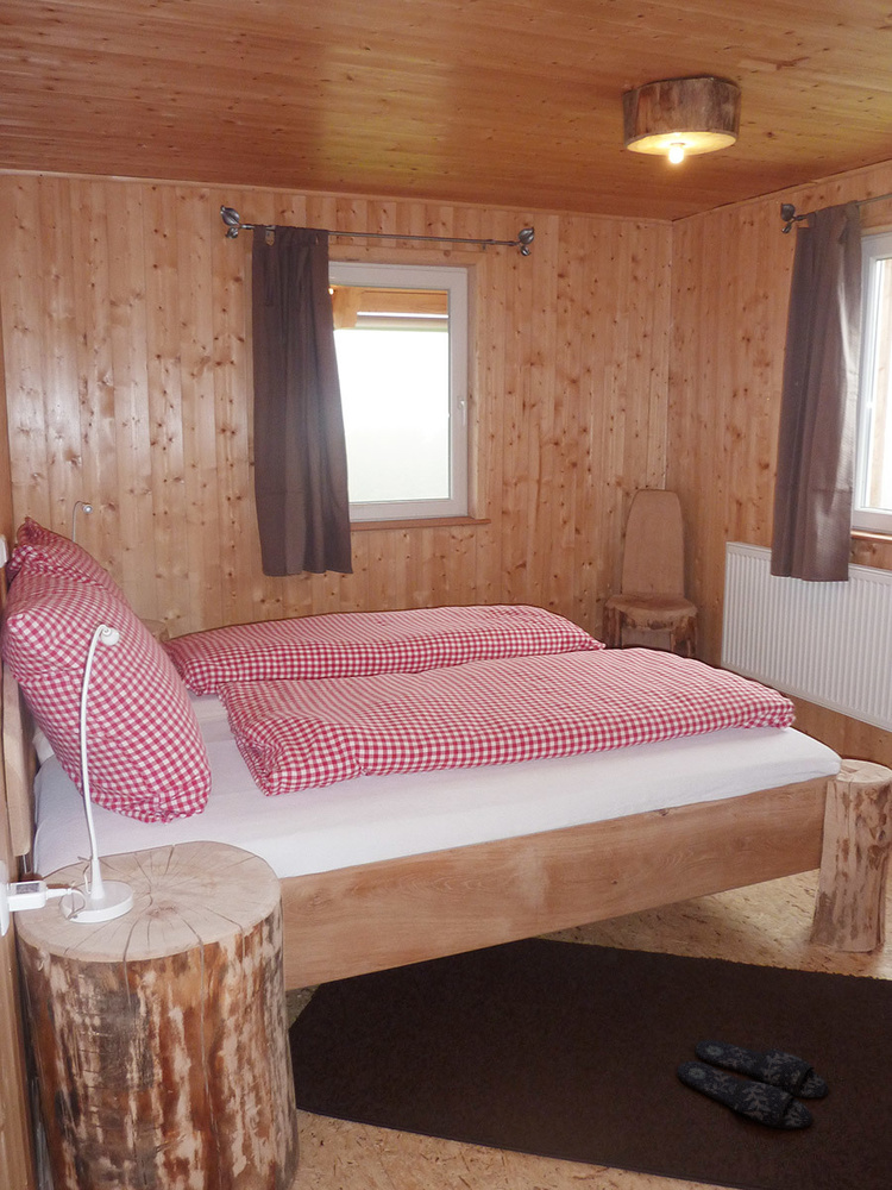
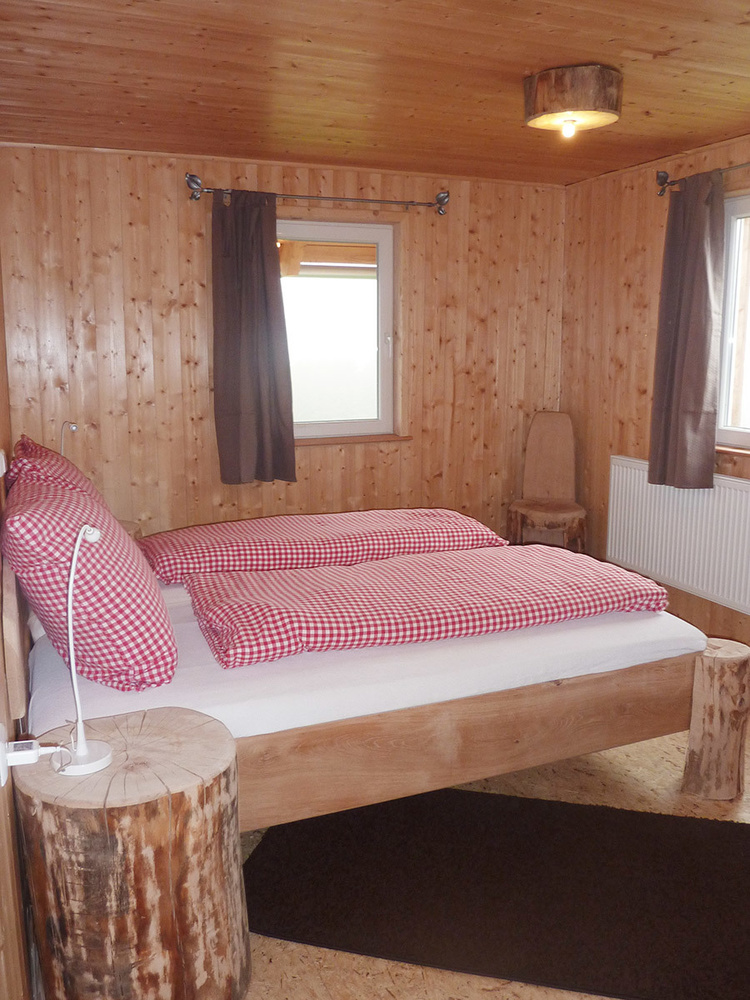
- slippers [676,1039,829,1130]
